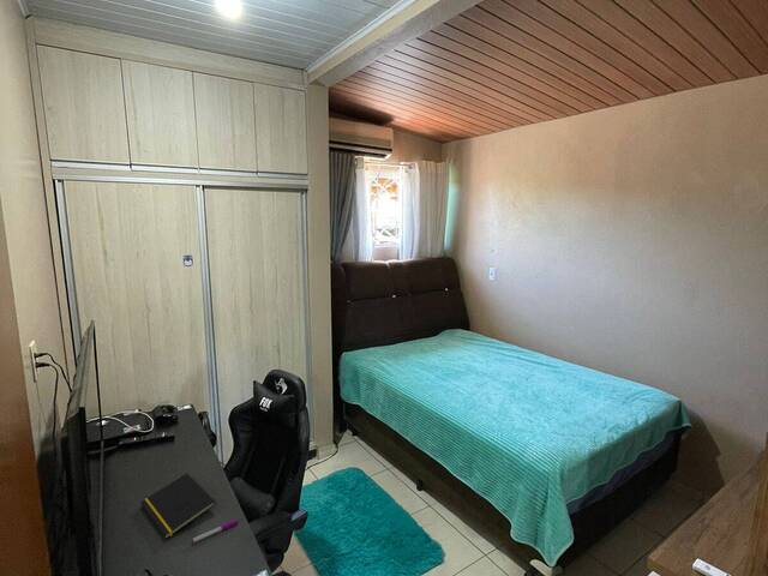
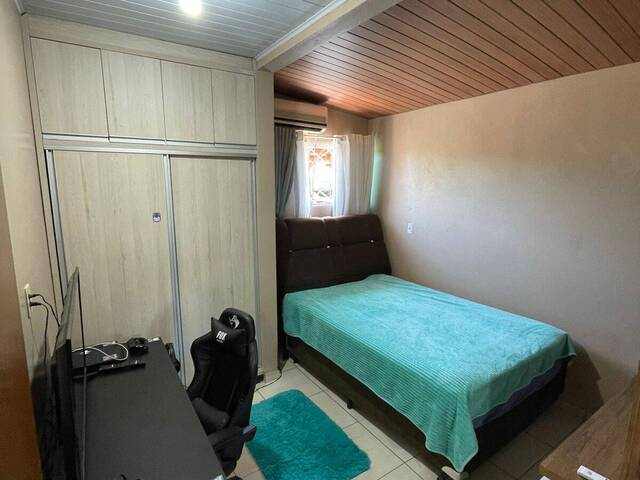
- pen [190,518,239,544]
- notepad [139,473,217,540]
